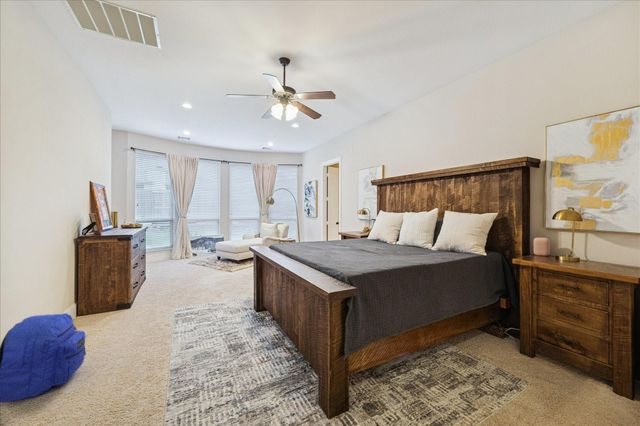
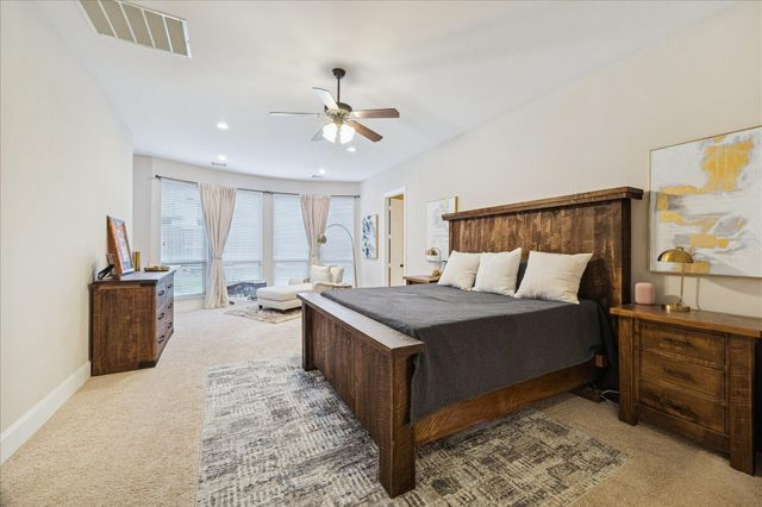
- backpack [0,312,87,404]
